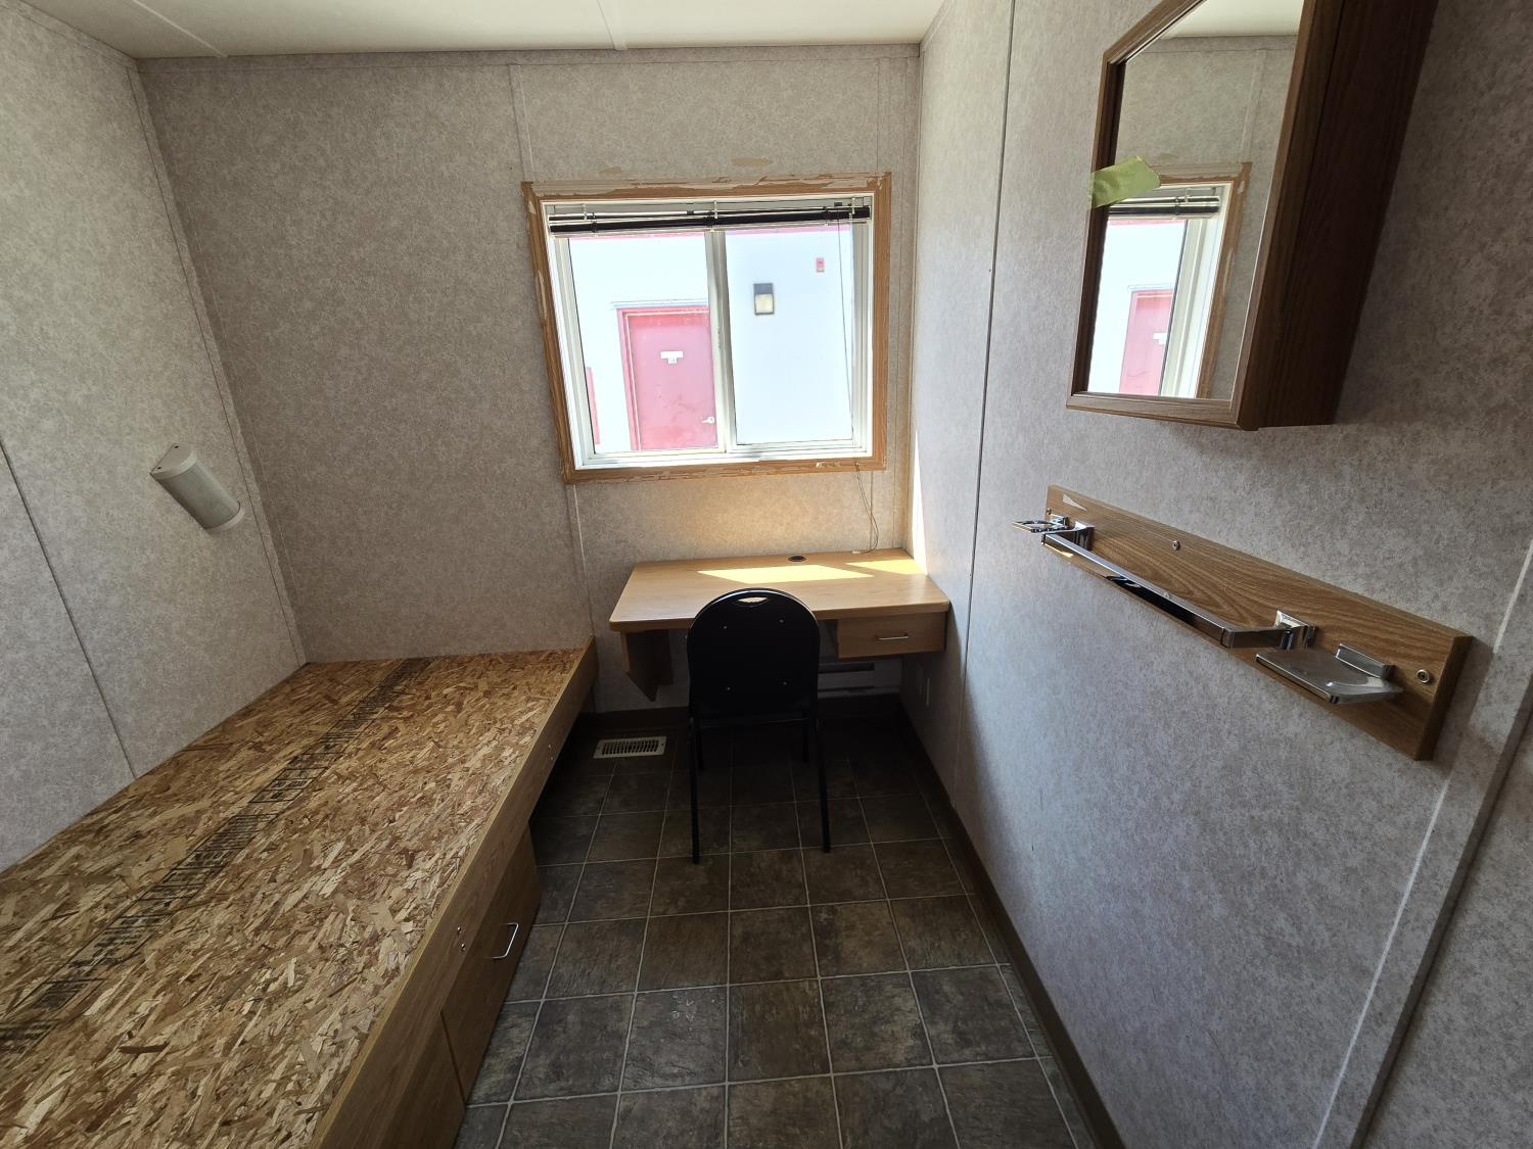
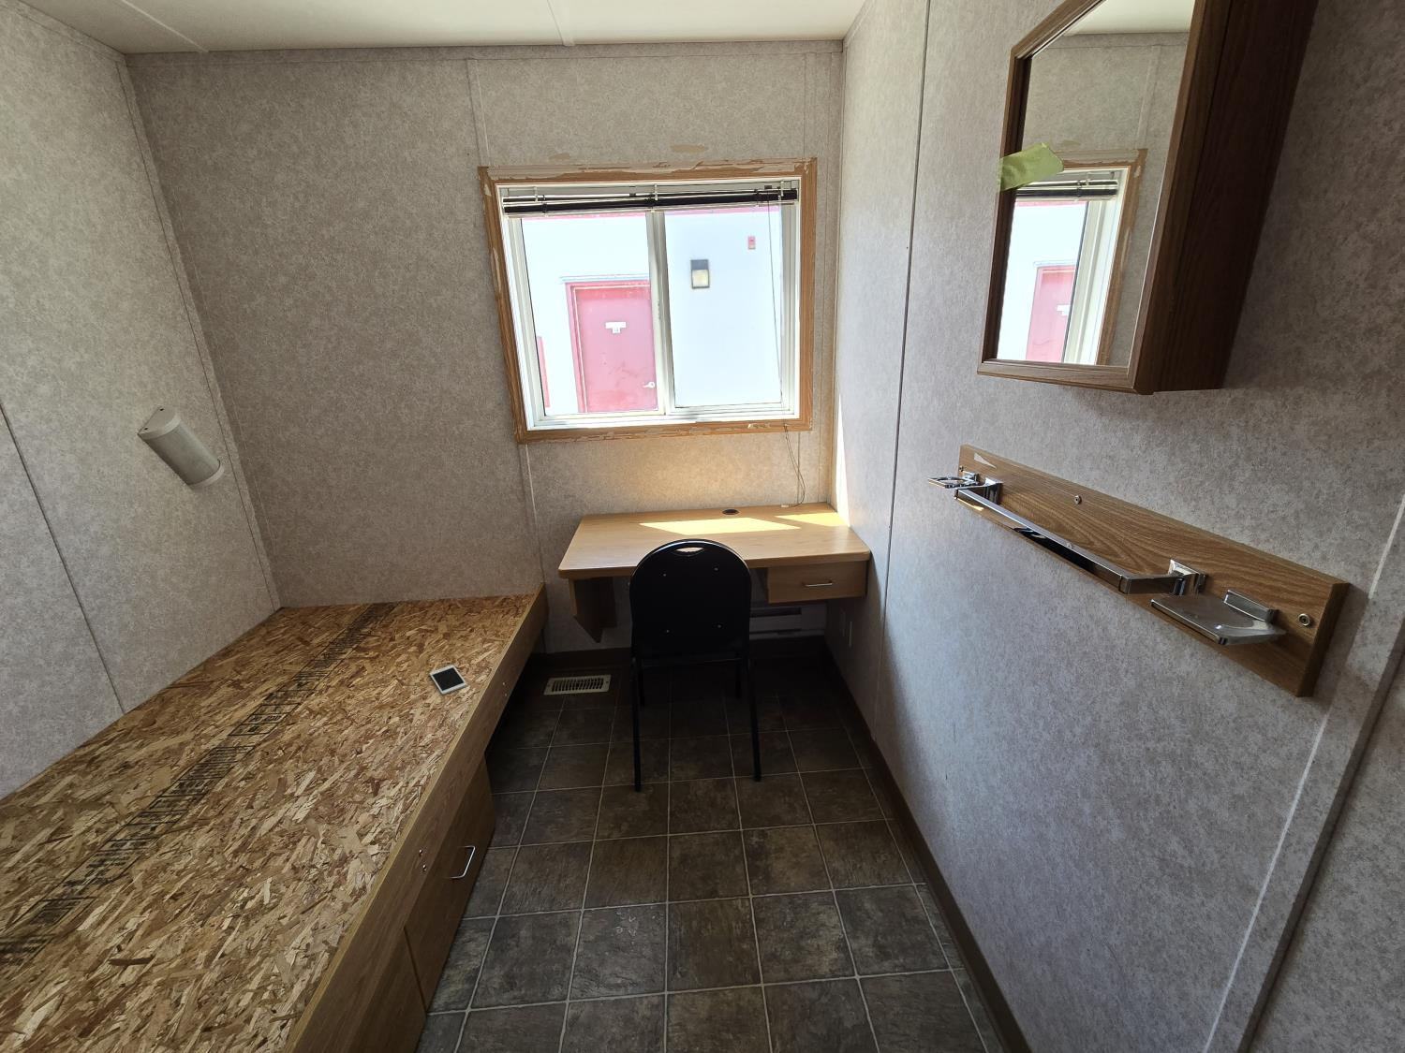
+ cell phone [429,664,468,696]
